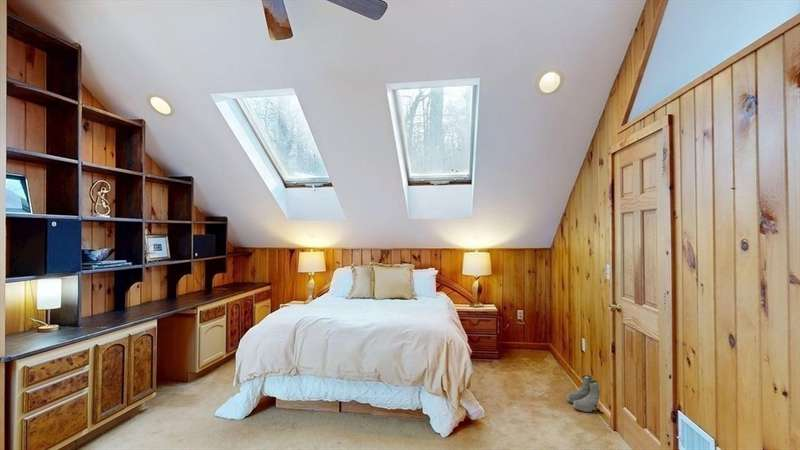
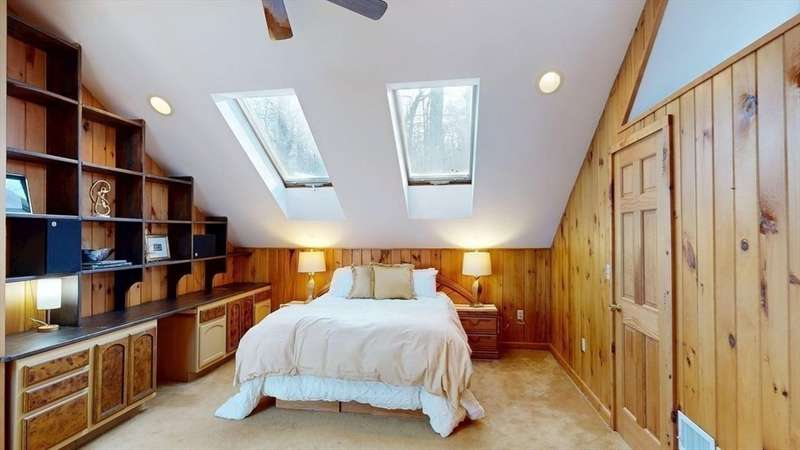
- boots [566,374,602,413]
